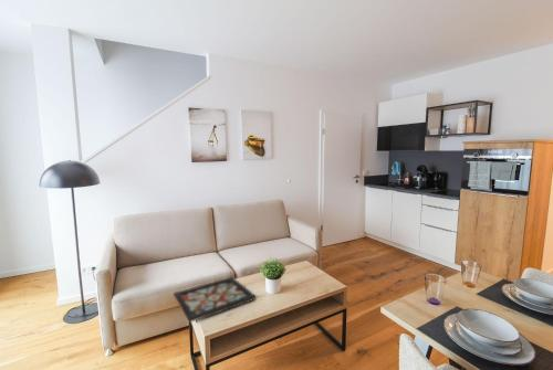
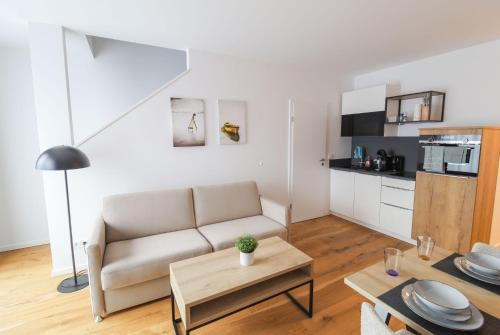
- decorative tray [173,276,258,324]
